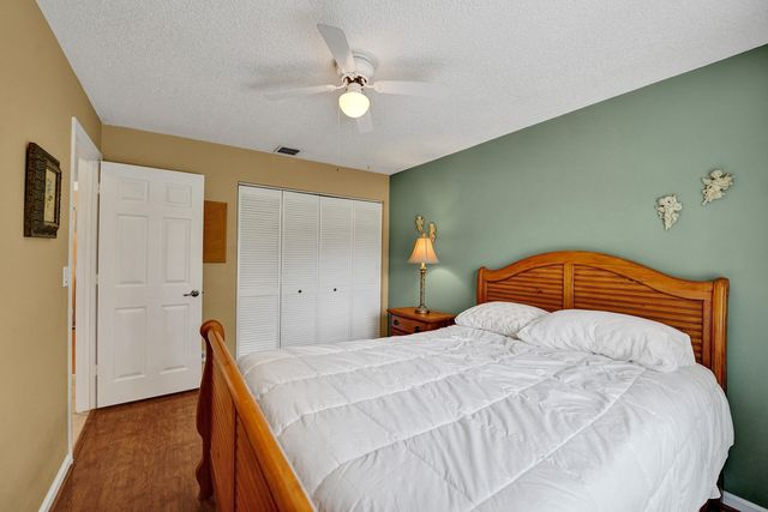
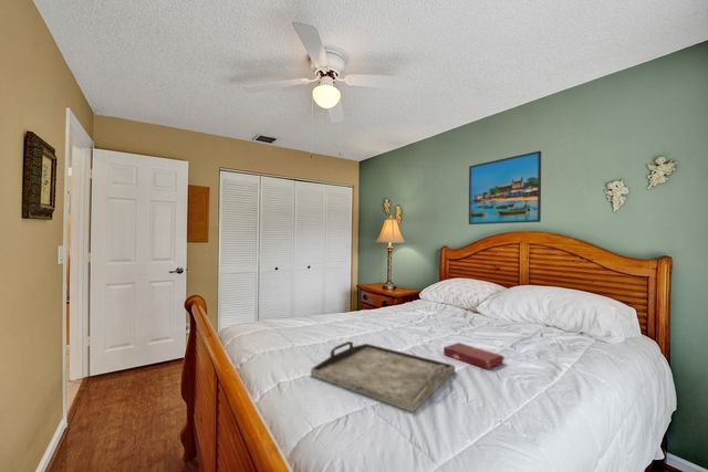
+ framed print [468,150,542,225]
+ book [442,342,506,370]
+ serving tray [310,340,456,413]
